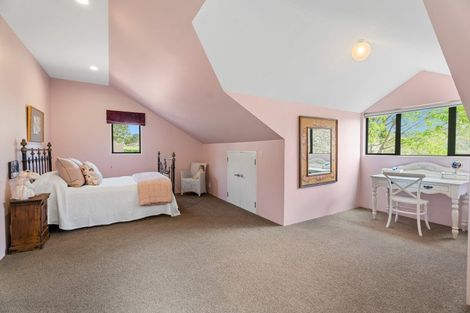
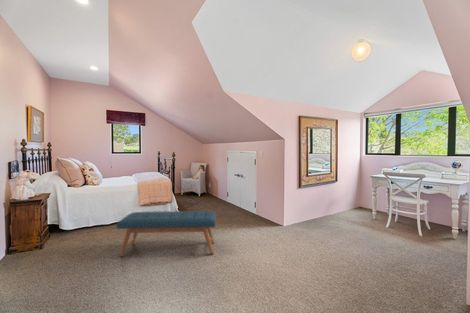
+ bench [115,210,217,258]
